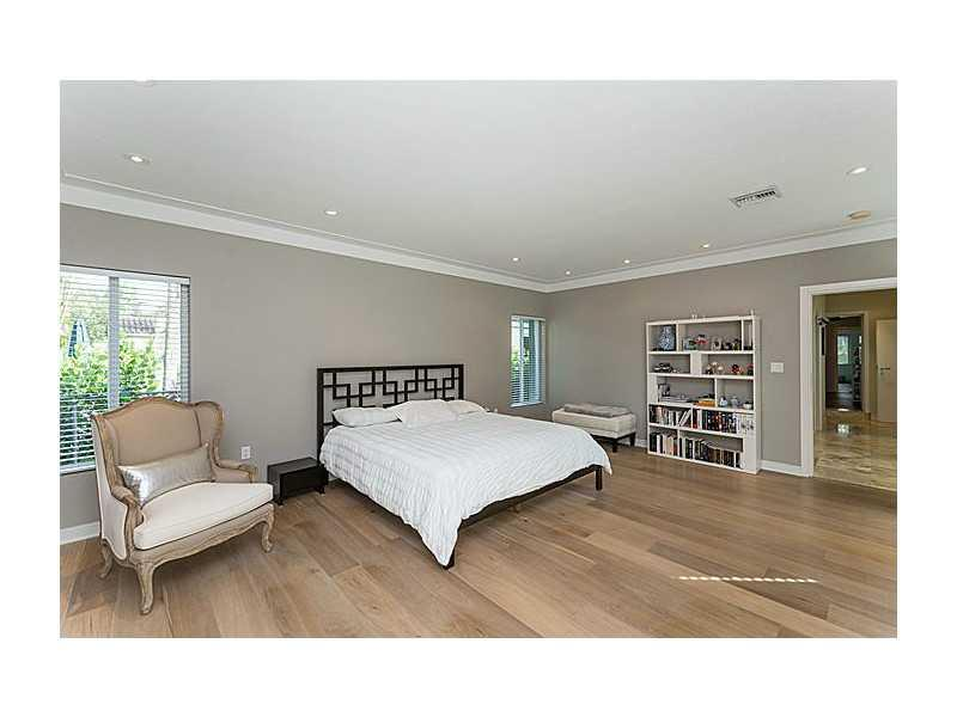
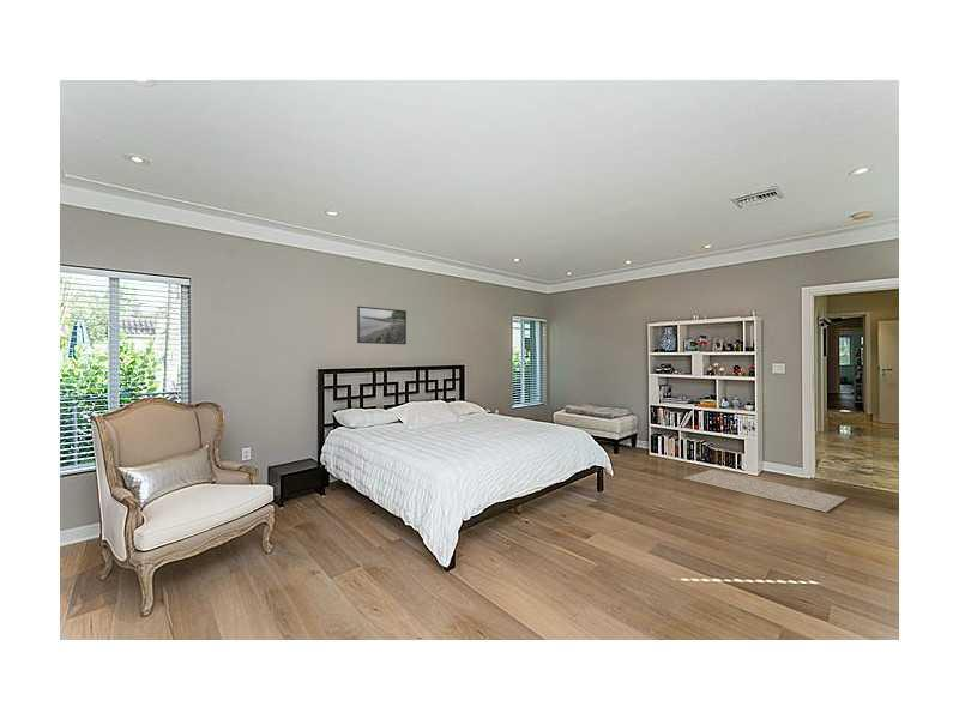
+ rug [683,469,849,513]
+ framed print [356,306,408,345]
